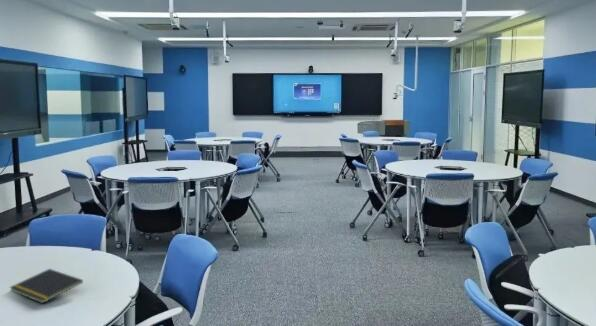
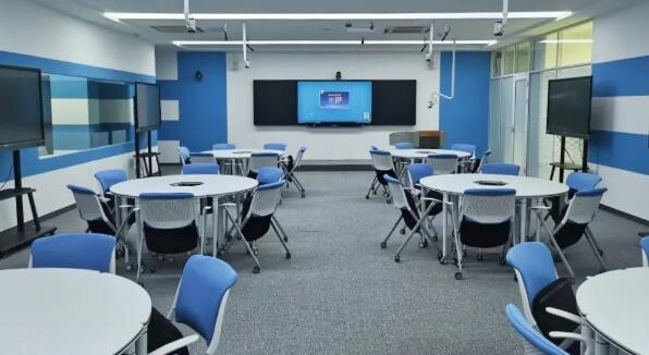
- notepad [9,268,84,304]
